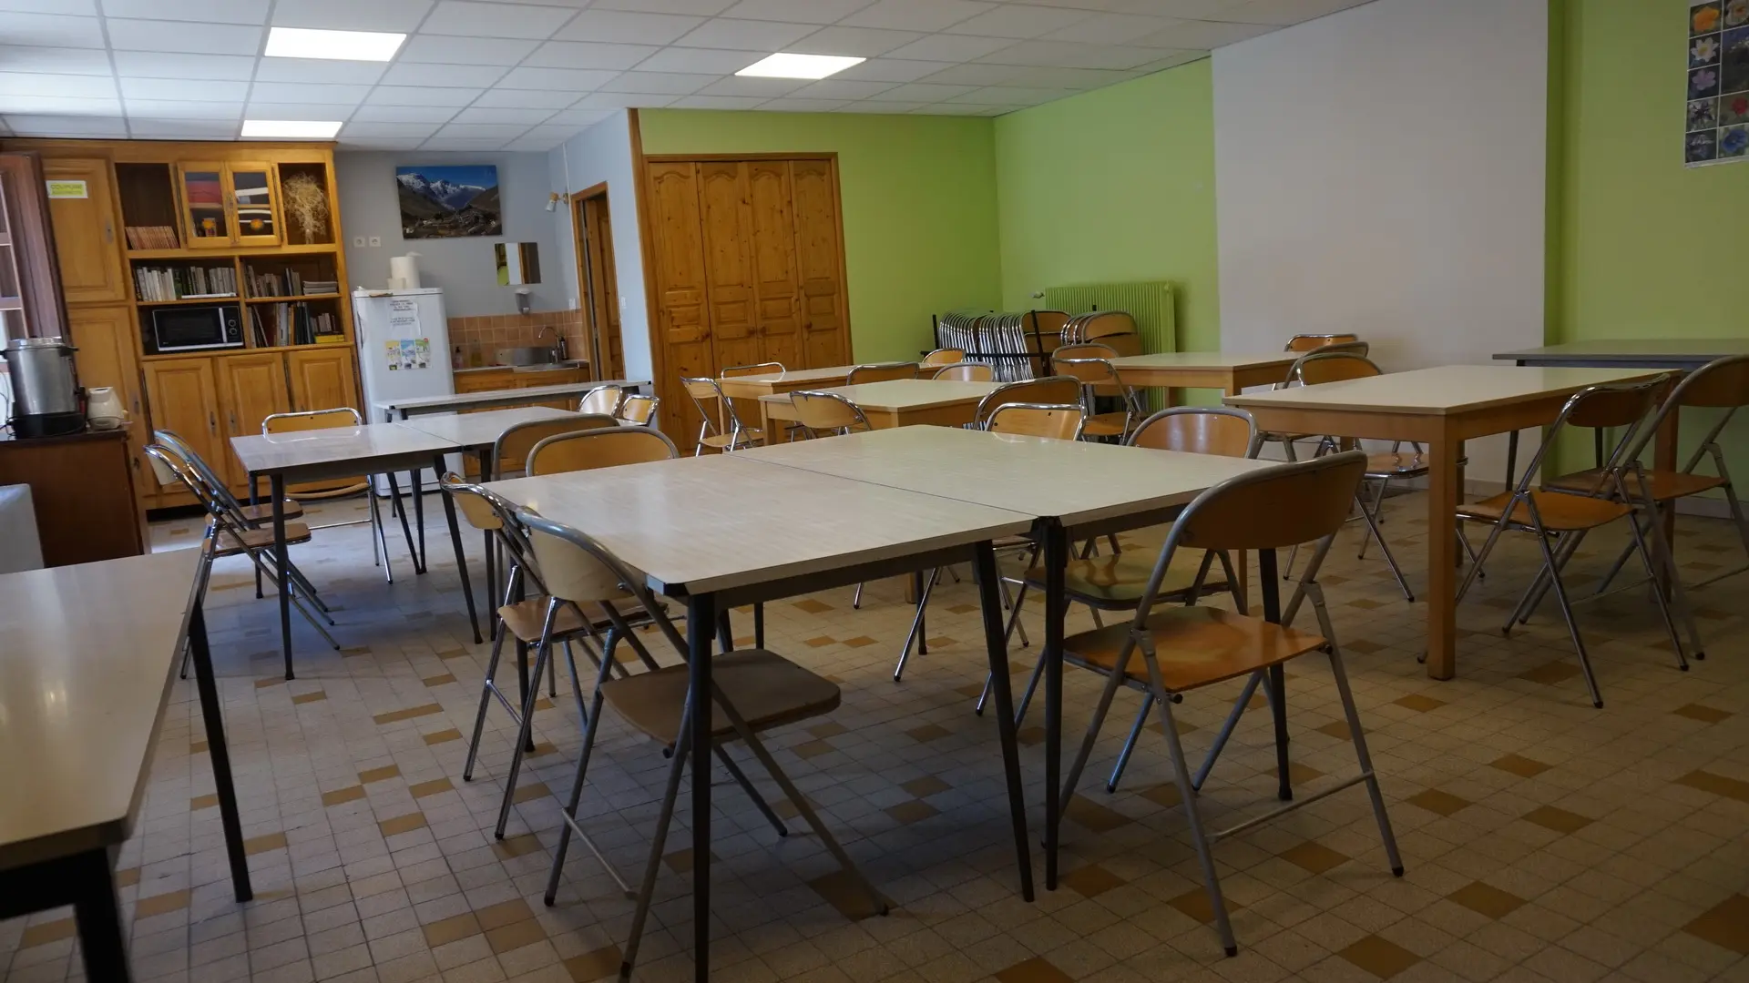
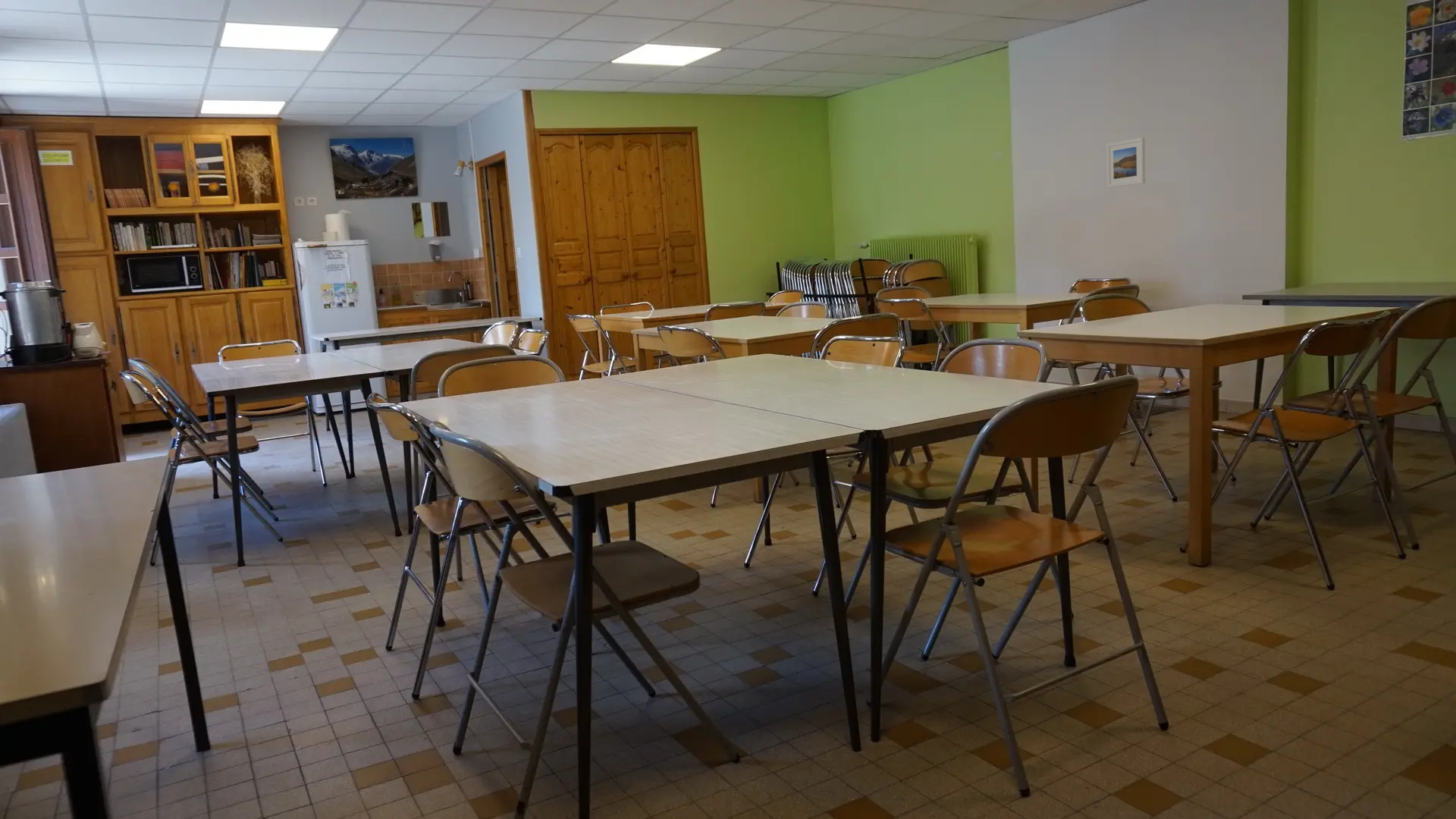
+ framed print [1106,137,1146,189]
